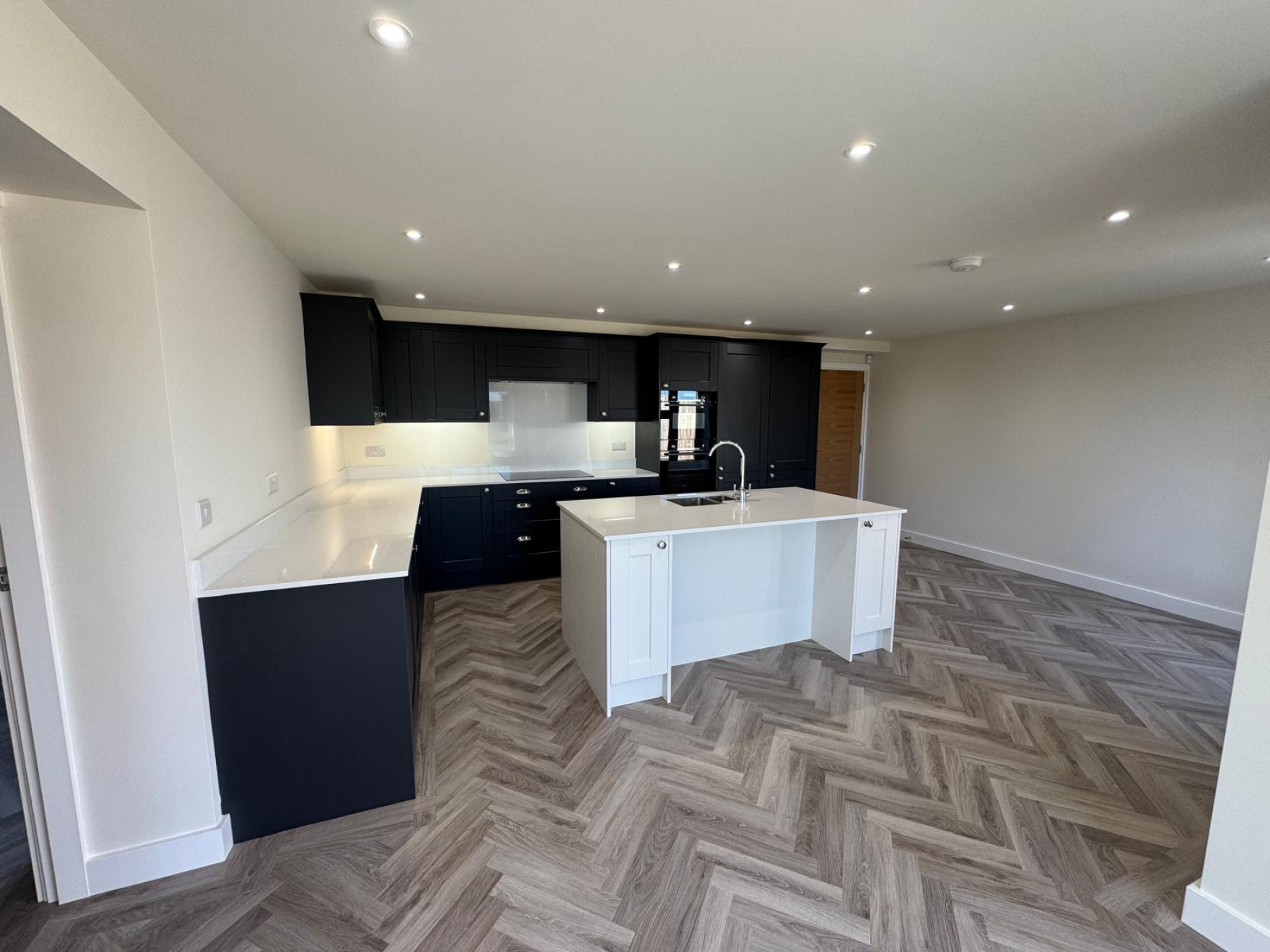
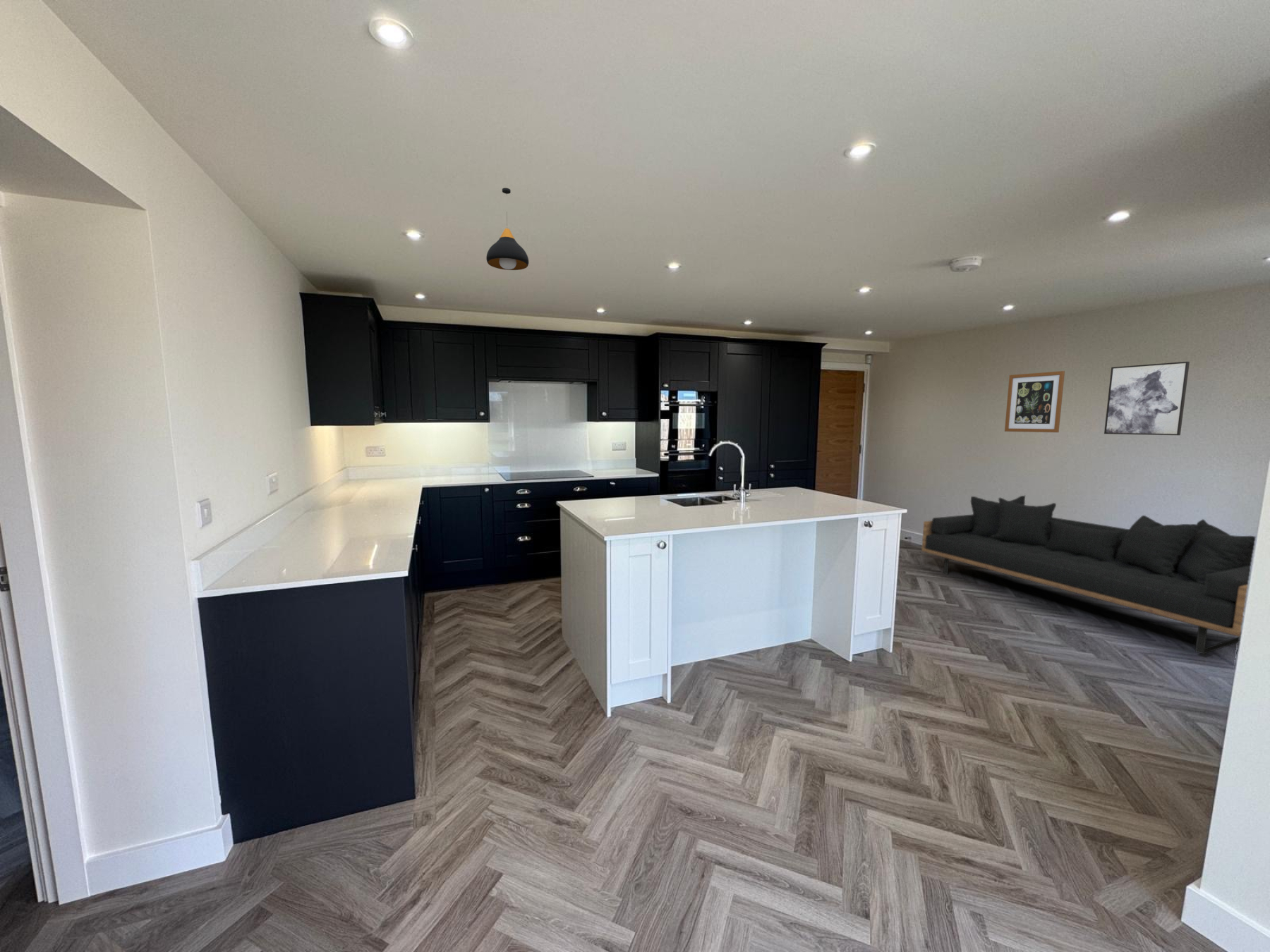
+ wall art [1103,361,1190,436]
+ wall art [1004,370,1065,433]
+ pendant light [485,187,529,271]
+ sofa [921,495,1257,655]
